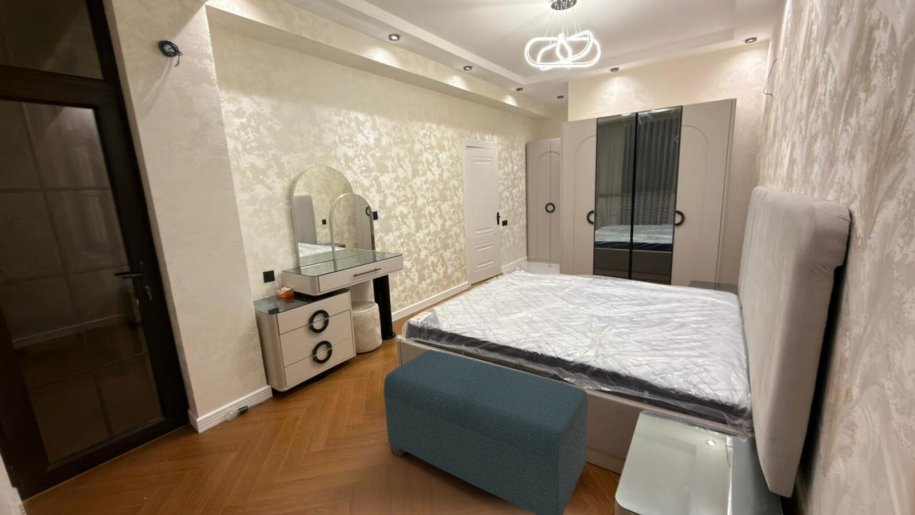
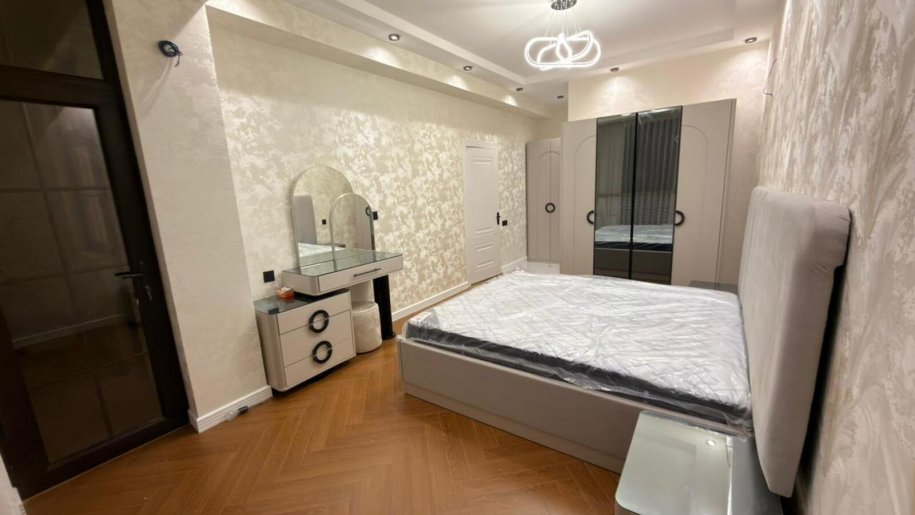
- bench [382,349,589,515]
